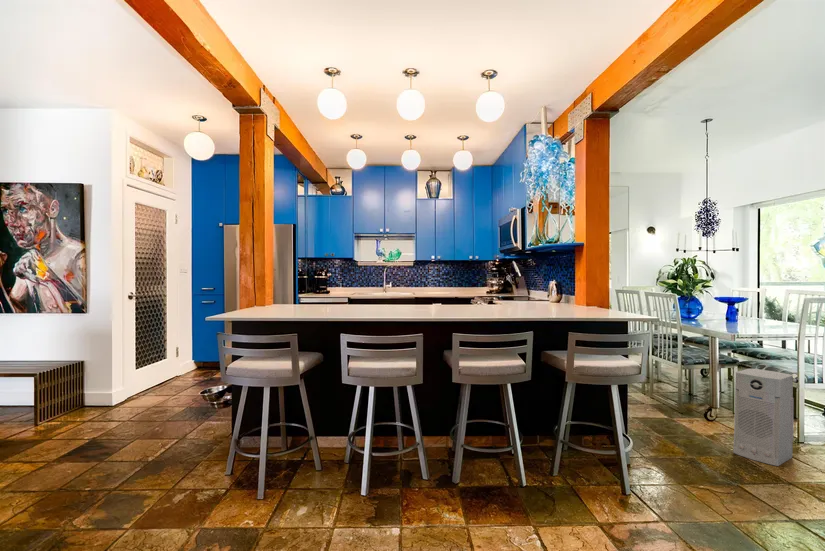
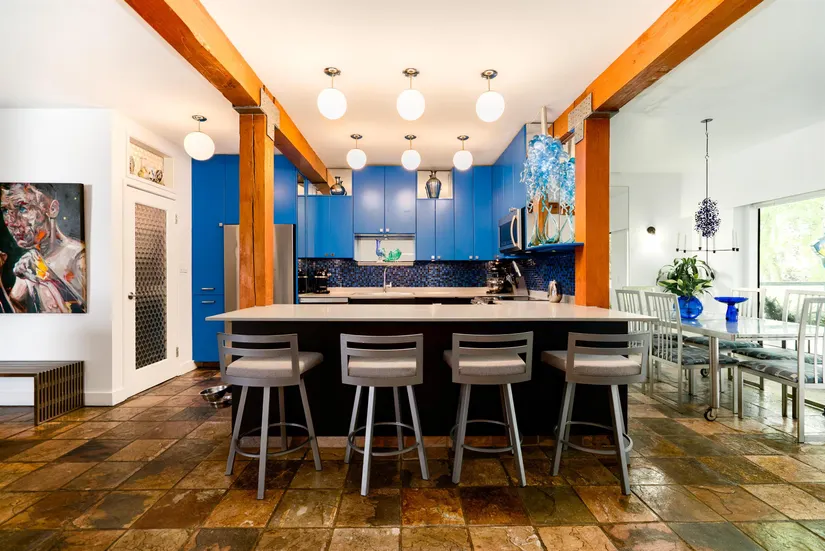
- air purifier [732,368,795,467]
